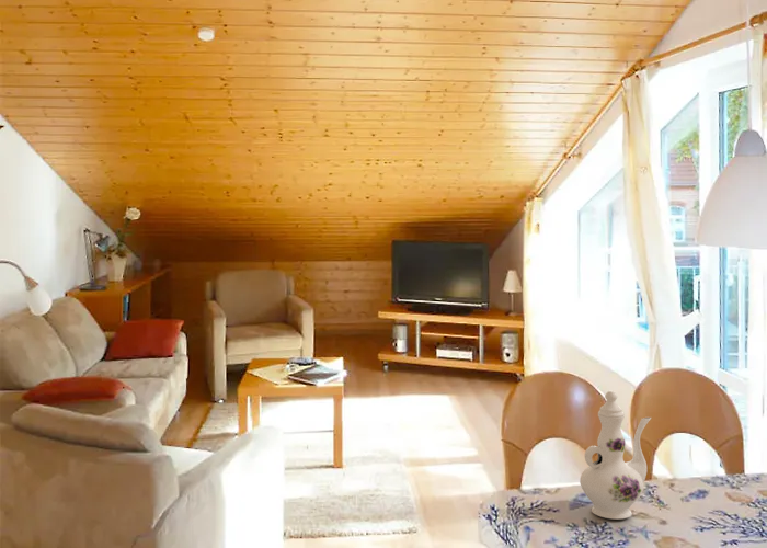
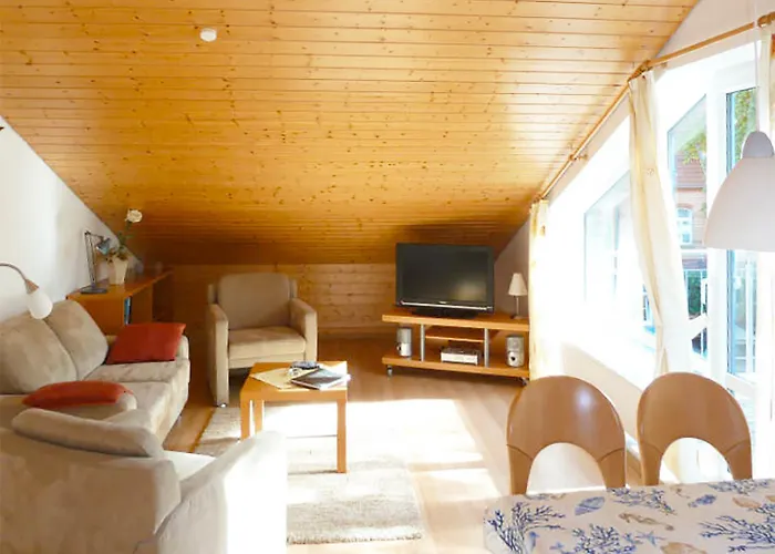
- chinaware [579,390,652,521]
